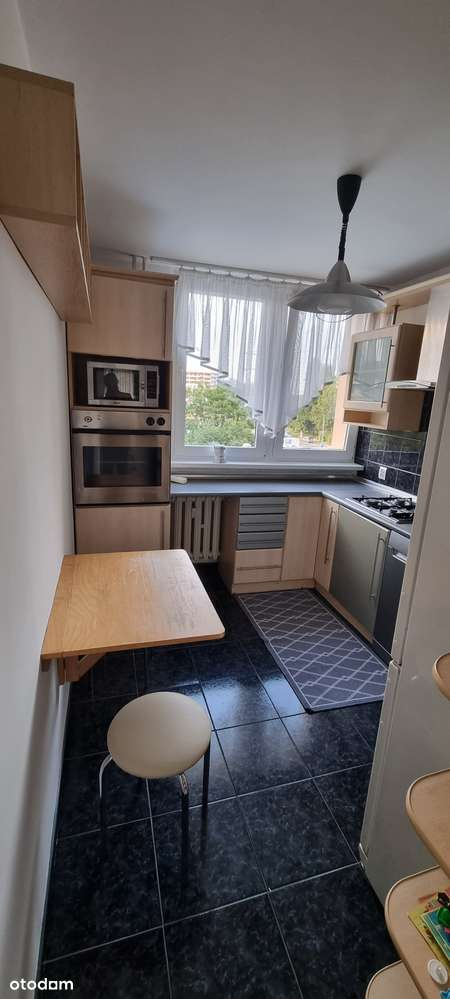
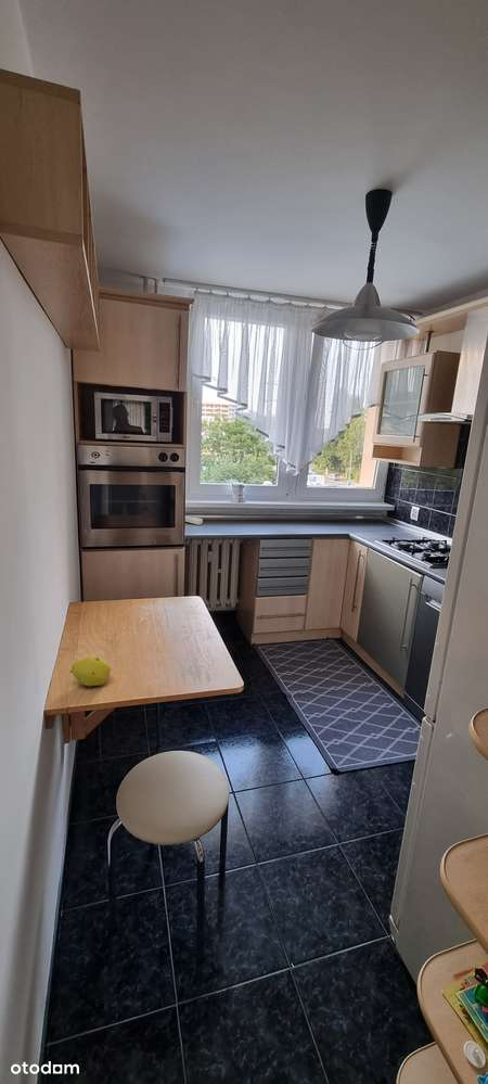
+ fruit [69,655,112,687]
